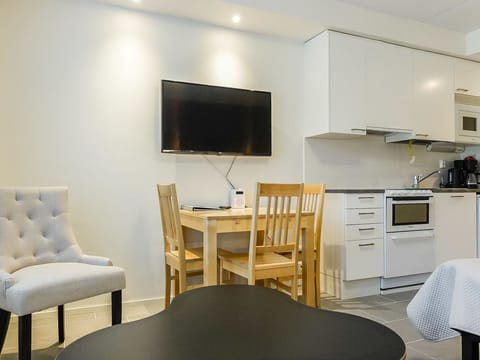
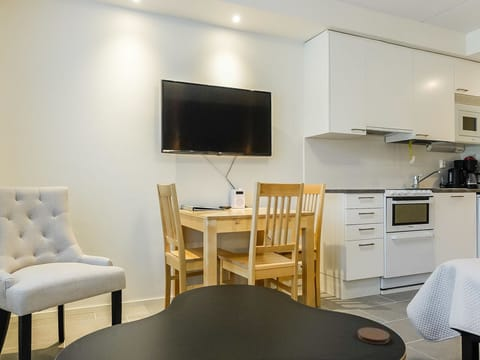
+ coaster [357,327,391,345]
